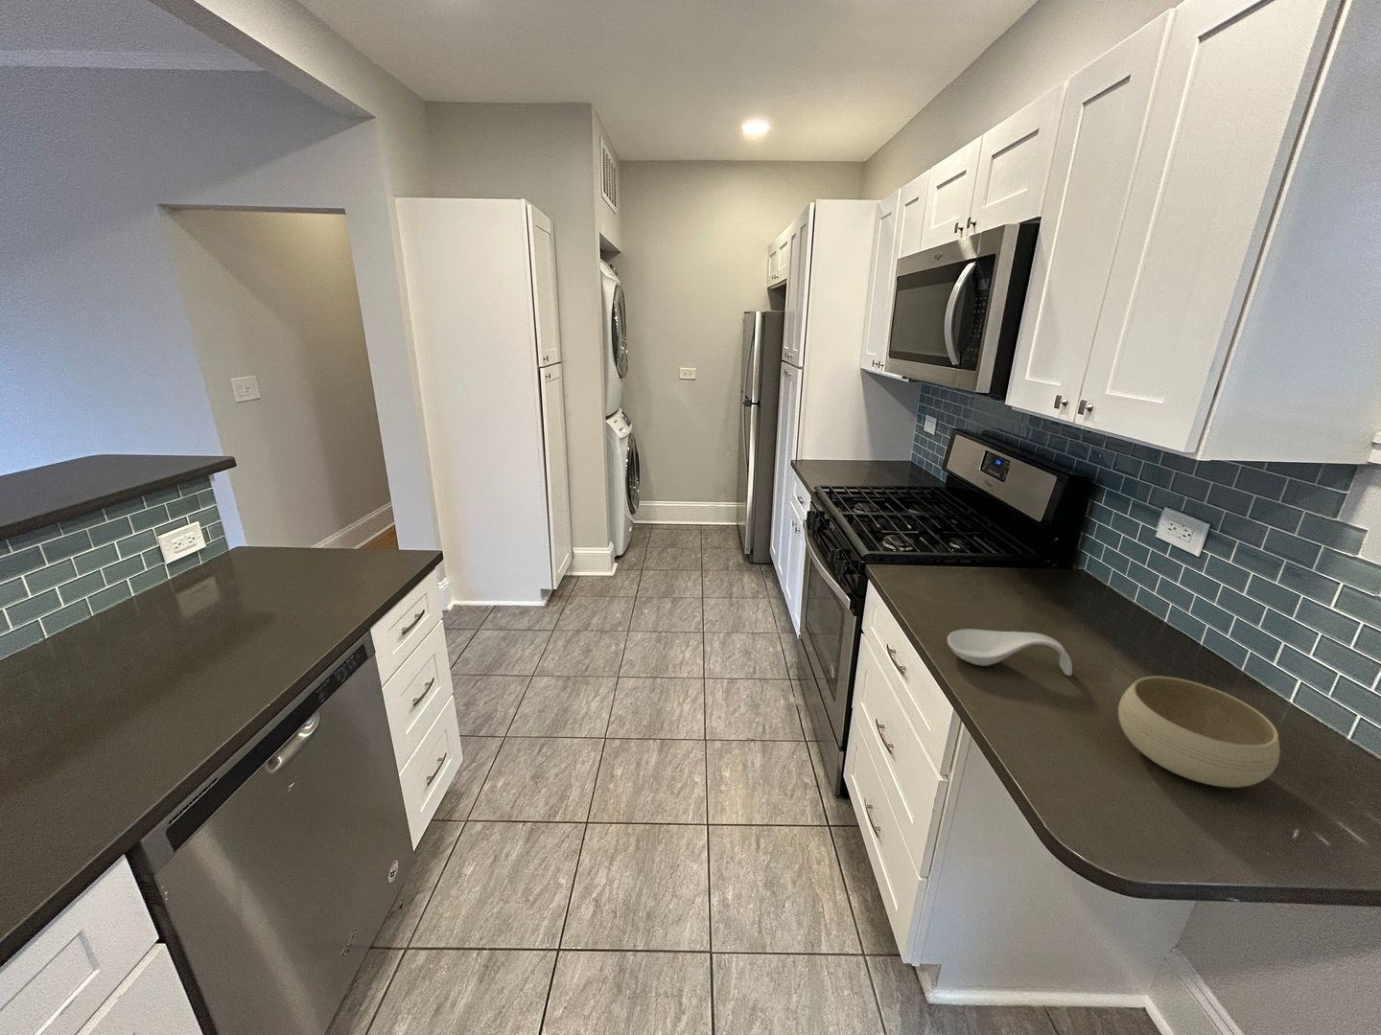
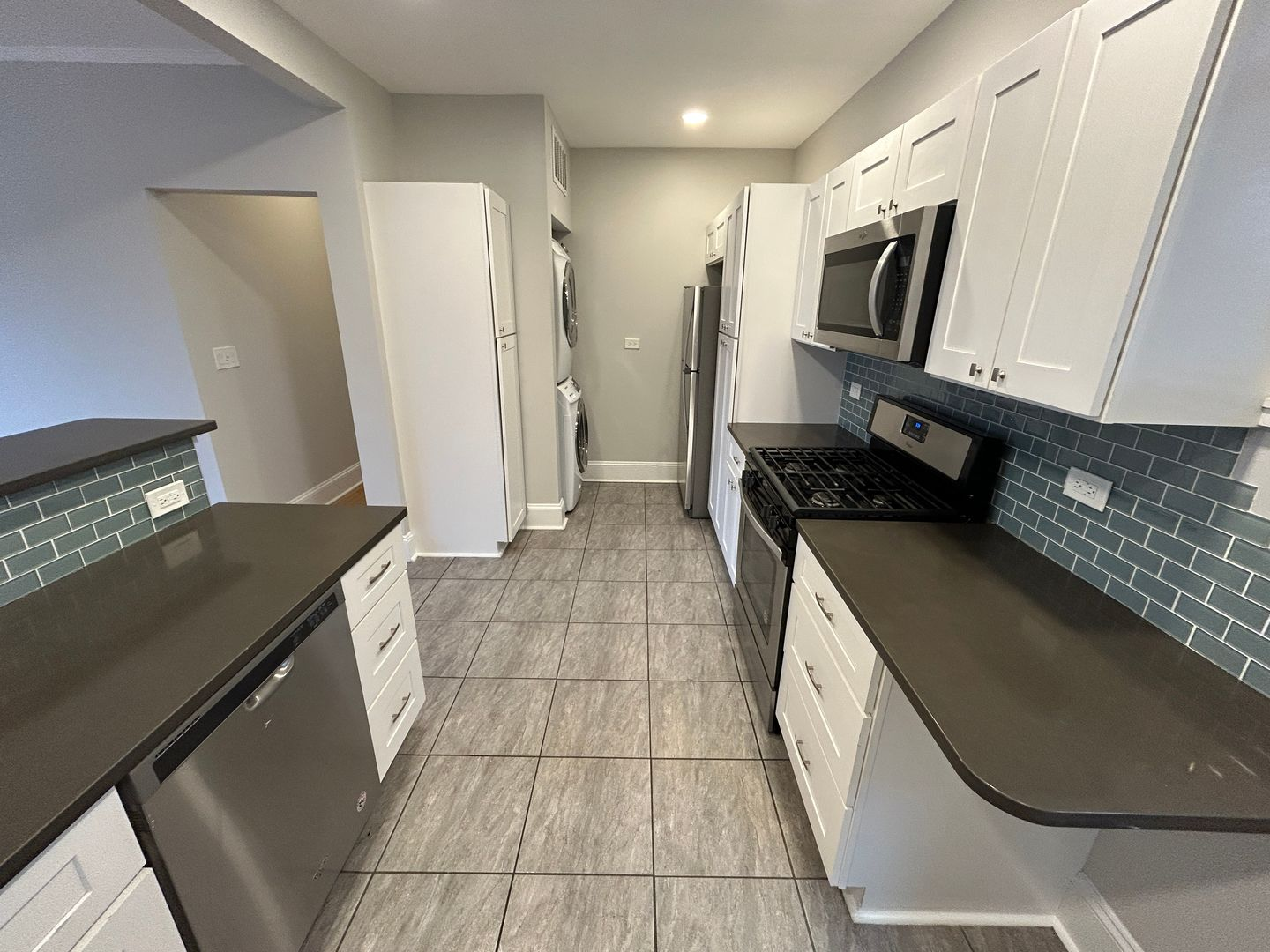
- bowl [1117,675,1281,788]
- spoon rest [946,628,1073,676]
